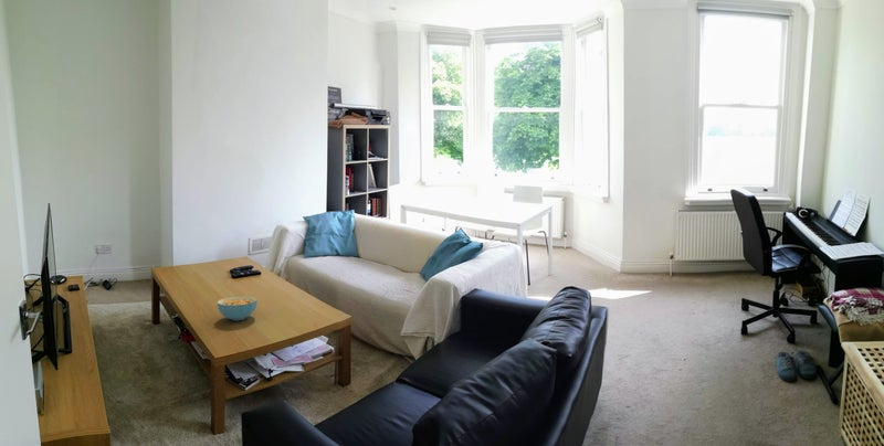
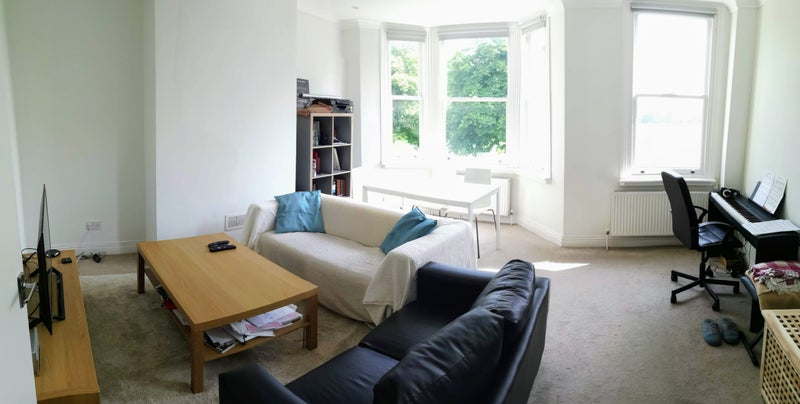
- cereal bowl [217,295,259,321]
